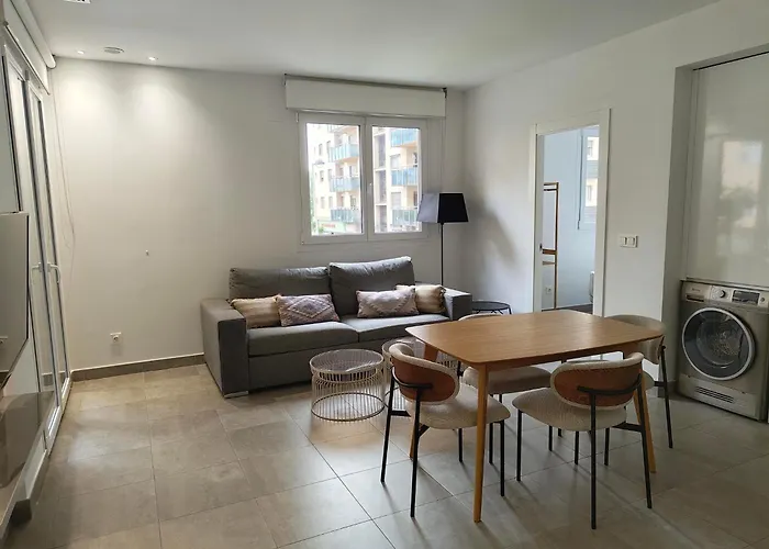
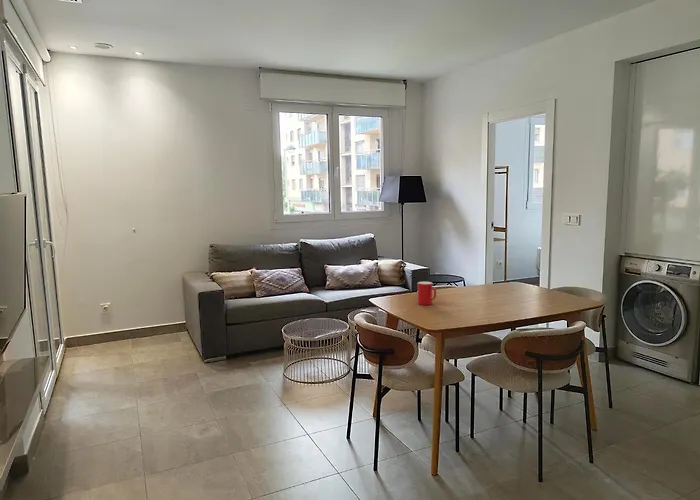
+ cup [417,281,437,306]
